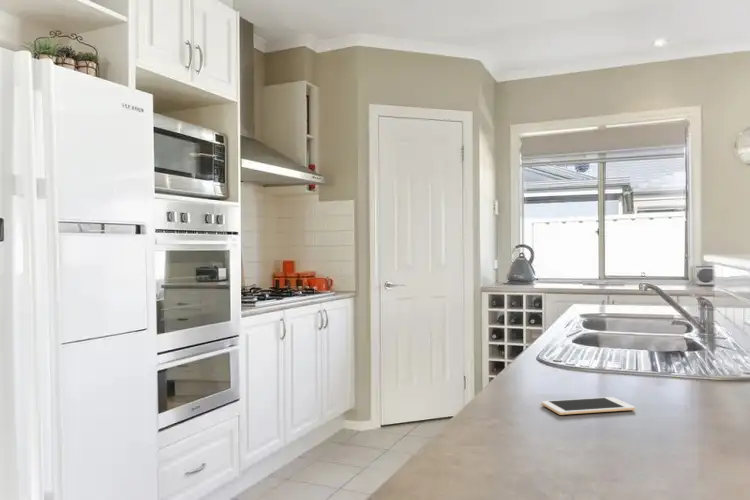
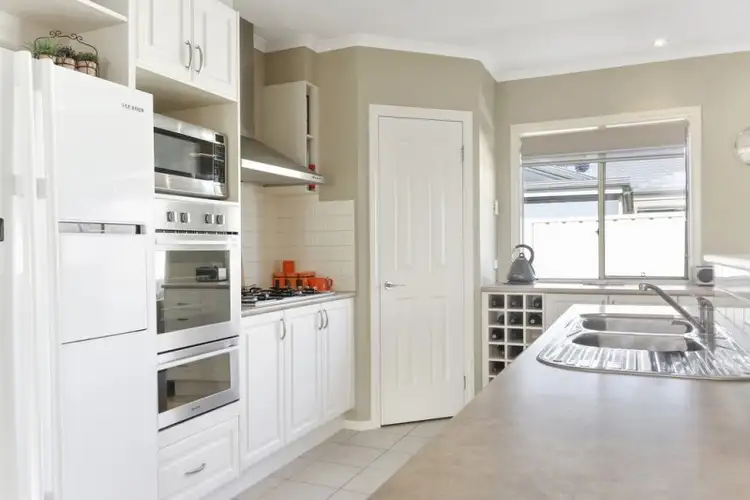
- cell phone [541,396,636,416]
